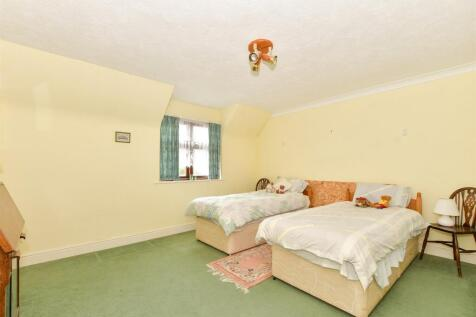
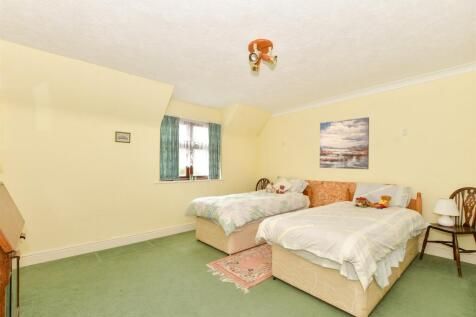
+ wall art [319,116,370,170]
